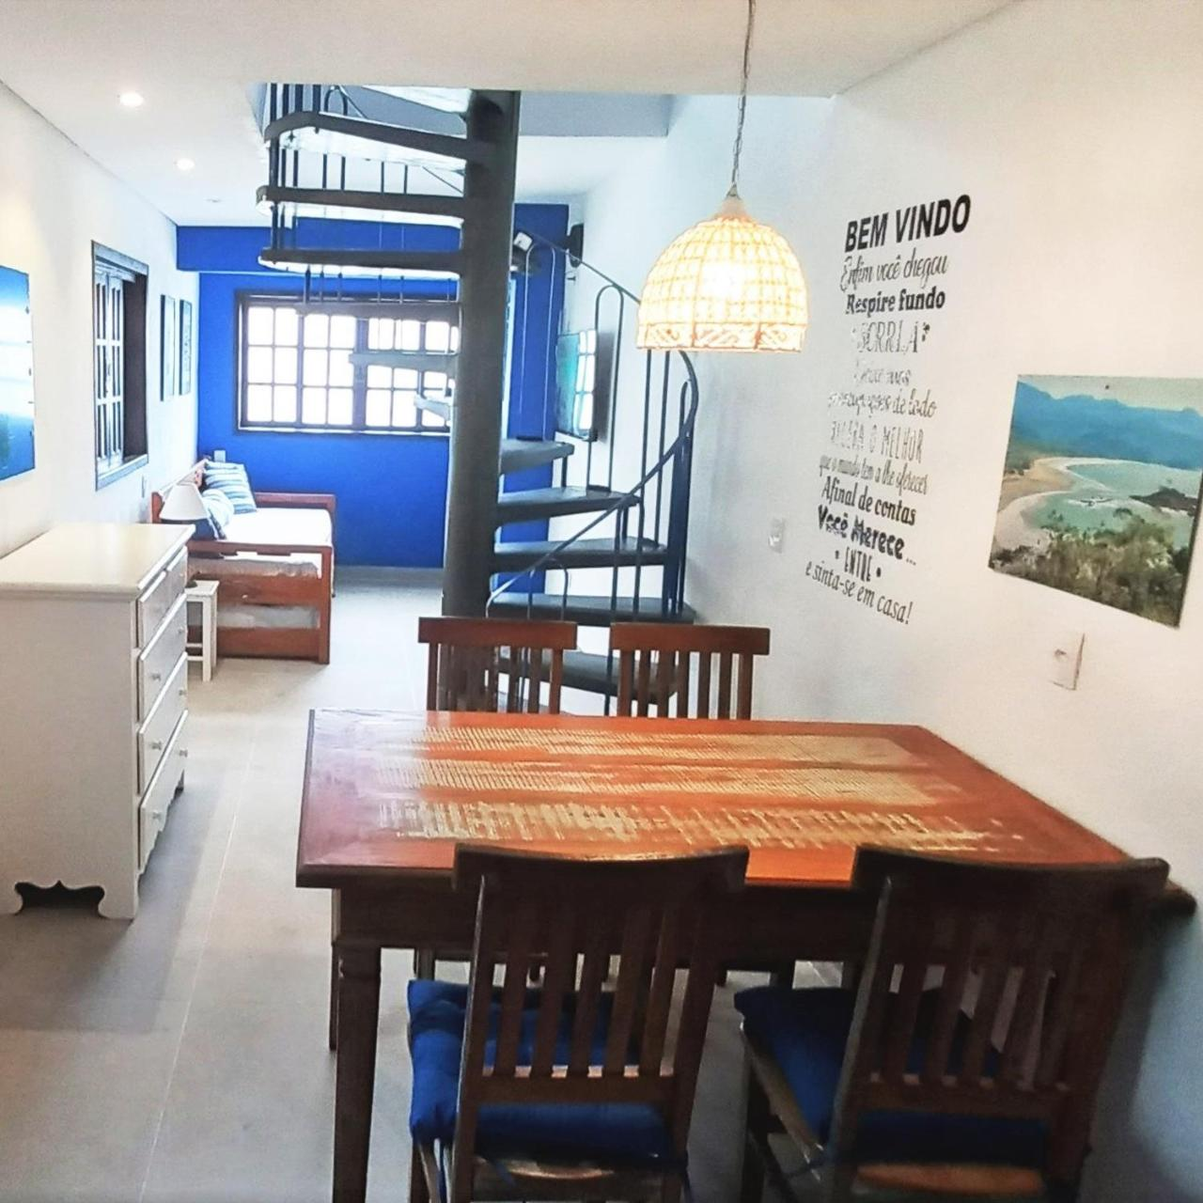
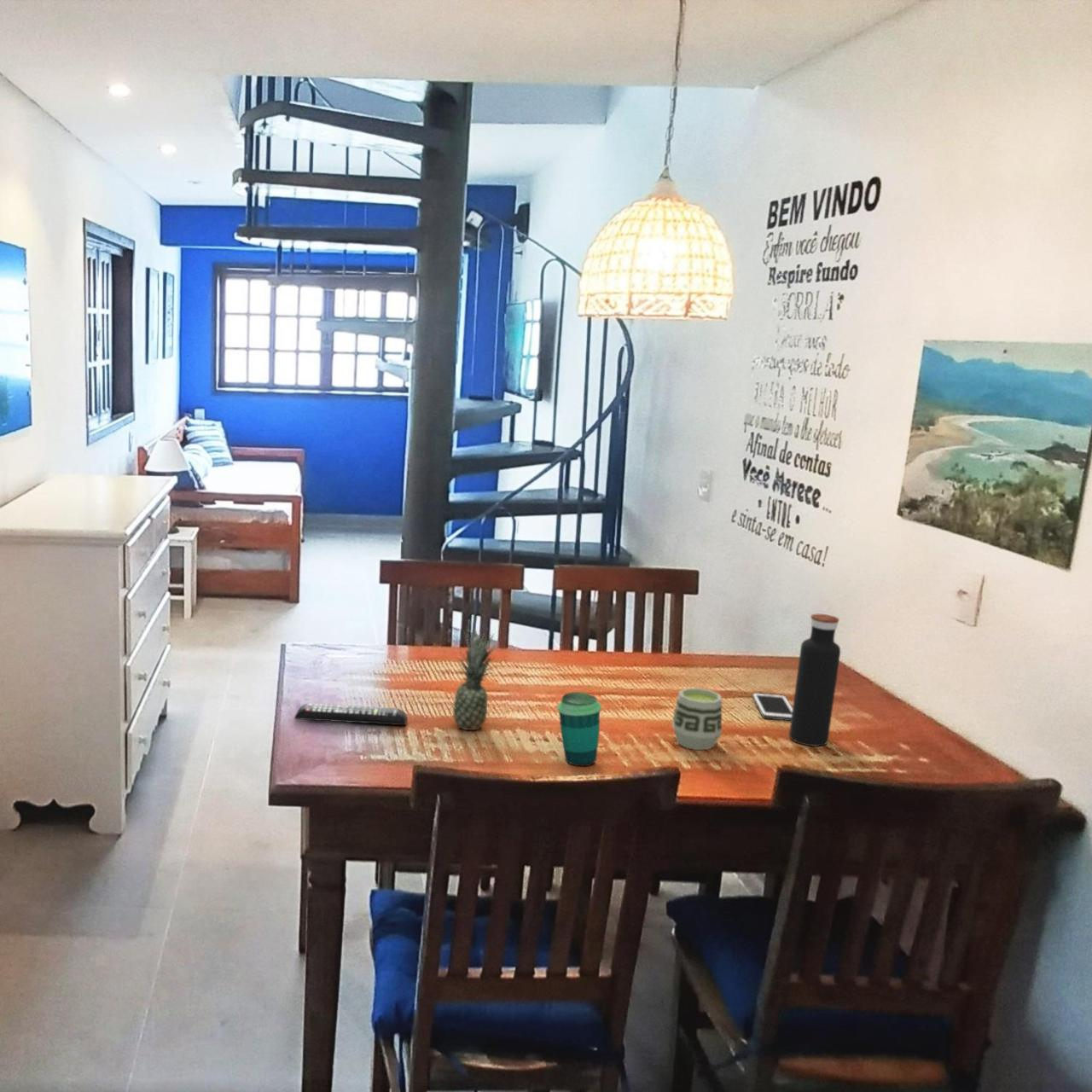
+ remote control [293,702,408,726]
+ fruit [452,627,498,731]
+ water bottle [788,613,841,747]
+ cell phone [752,692,793,722]
+ cup [671,687,723,751]
+ cup [556,691,602,767]
